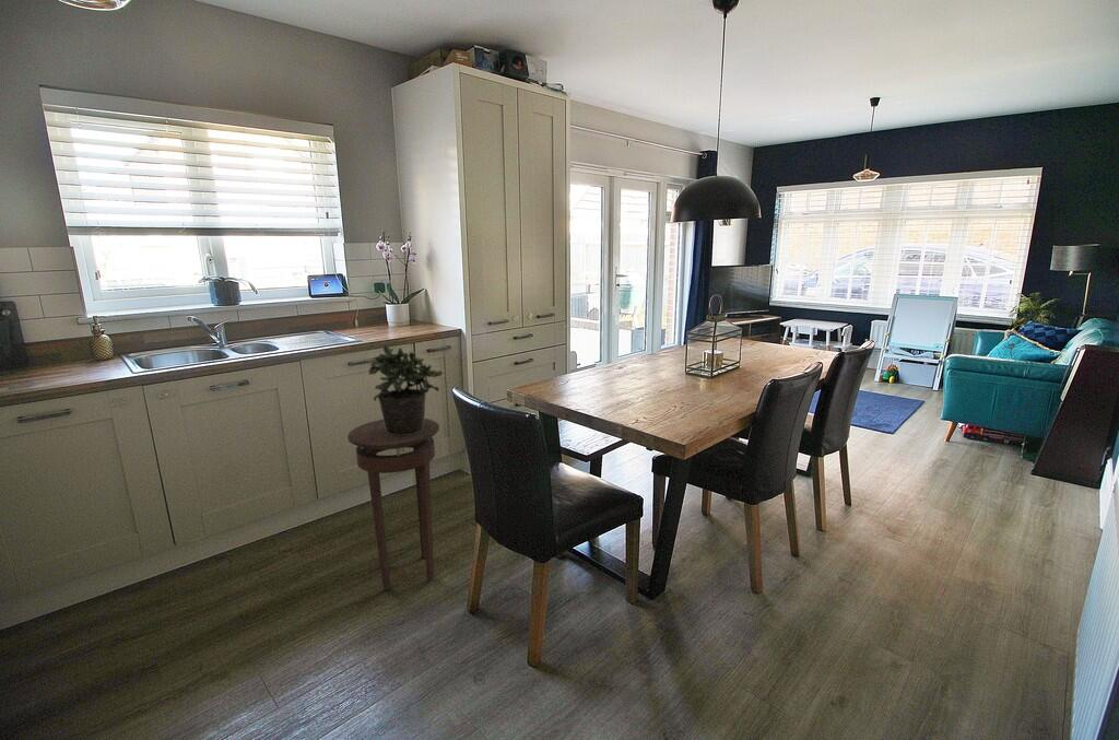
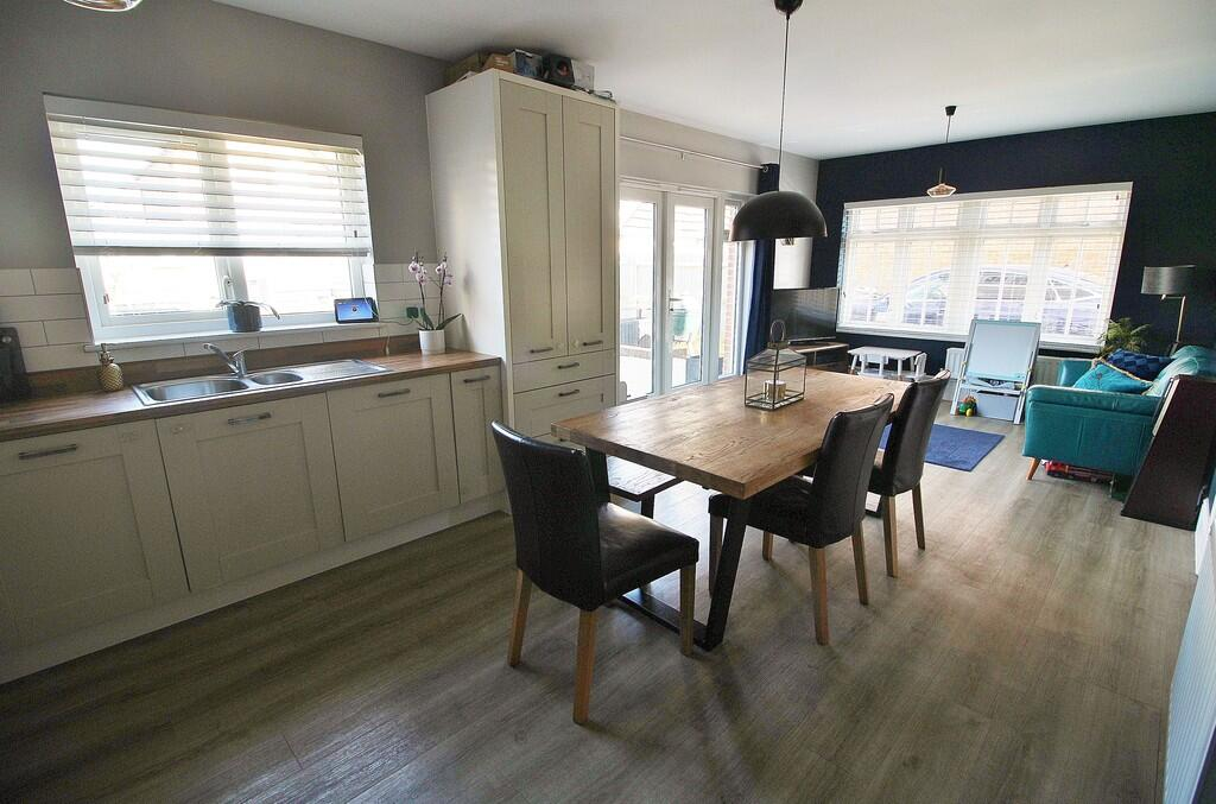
- potted plant [368,344,445,436]
- stool [346,418,440,591]
